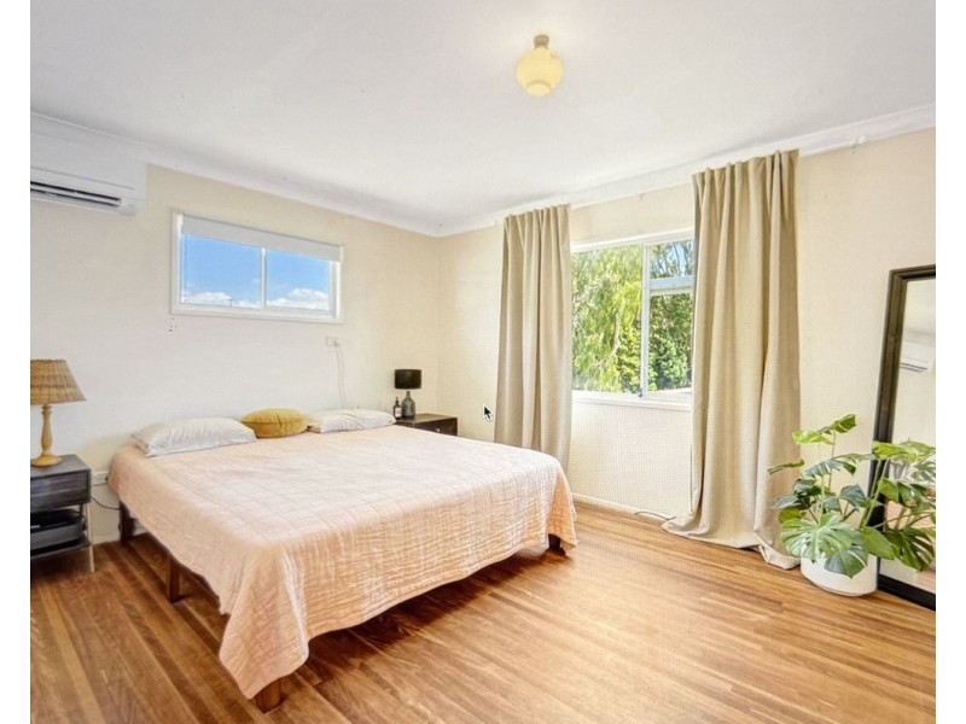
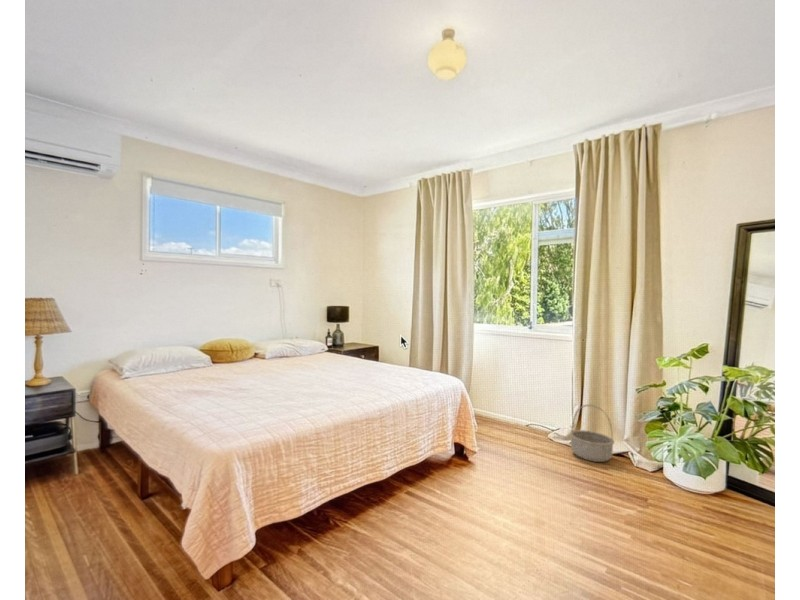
+ basket [569,403,615,463]
